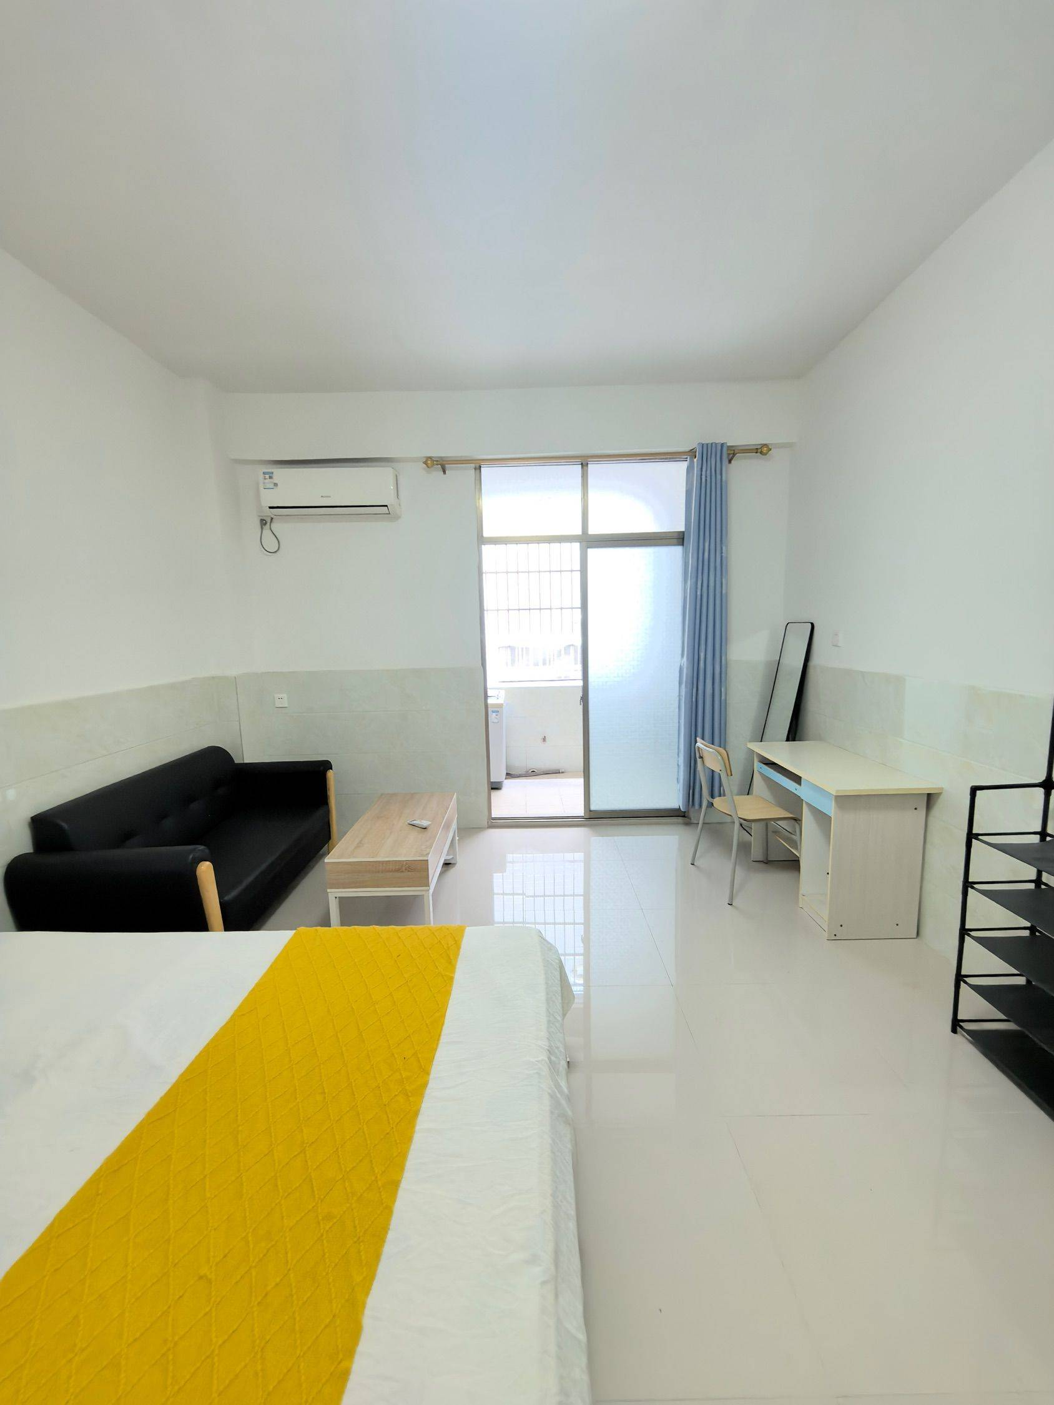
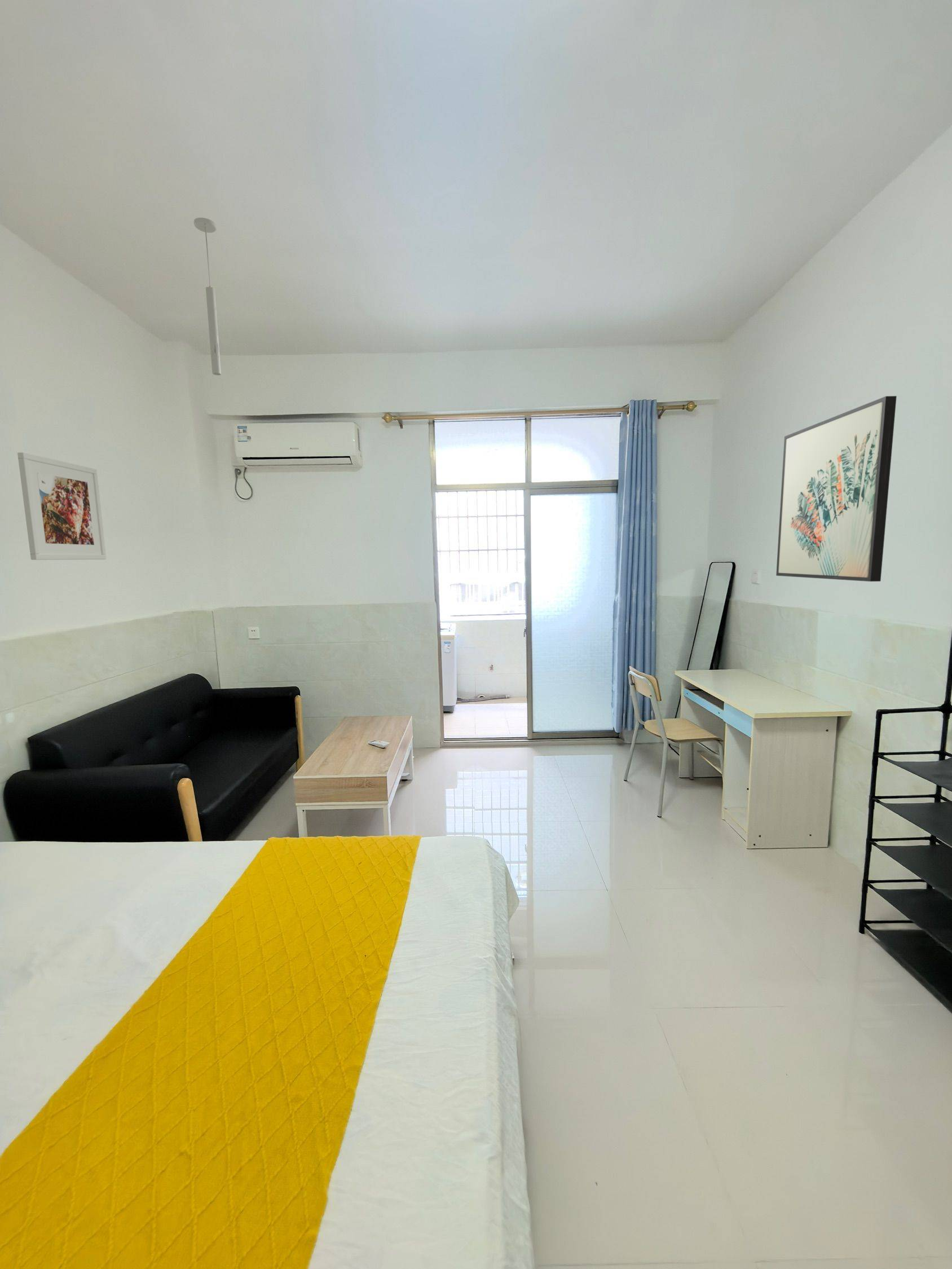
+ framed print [17,452,107,561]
+ wall art [775,395,897,582]
+ ceiling light [193,217,222,376]
